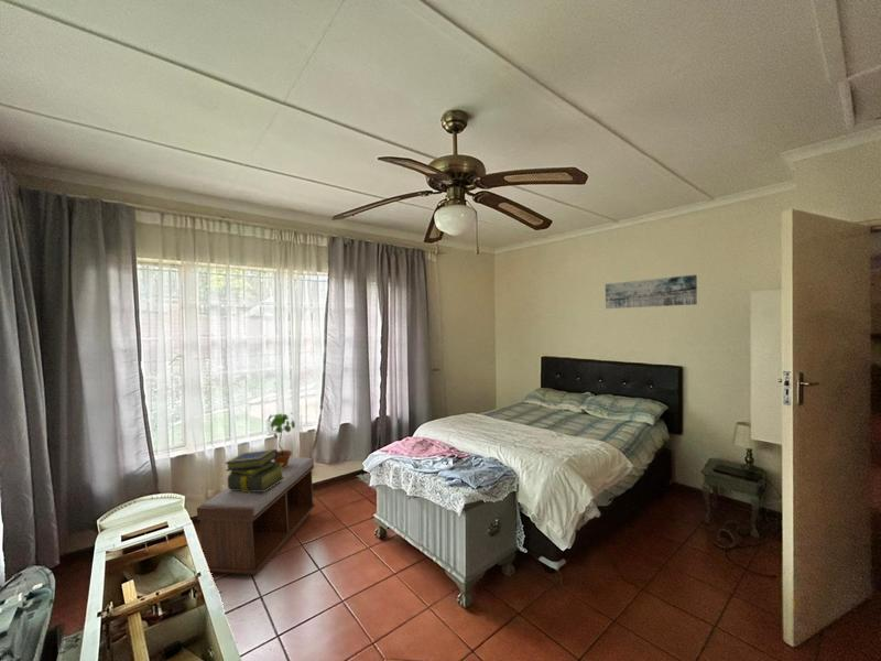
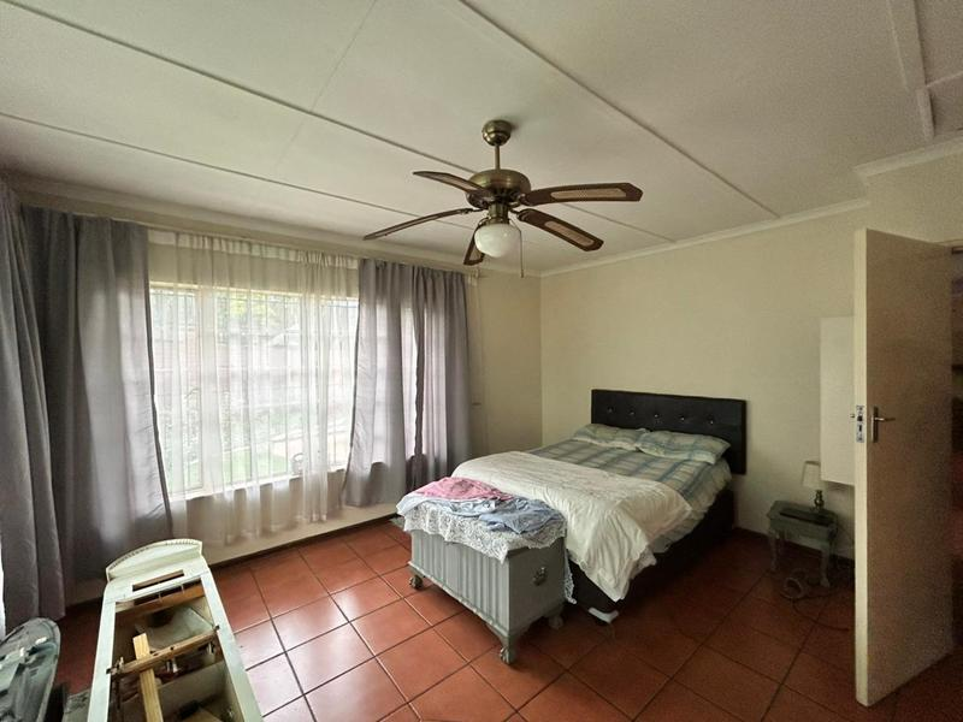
- wall art [605,274,698,310]
- stack of books [224,448,285,492]
- potted plant [267,413,296,468]
- bench [196,456,316,576]
